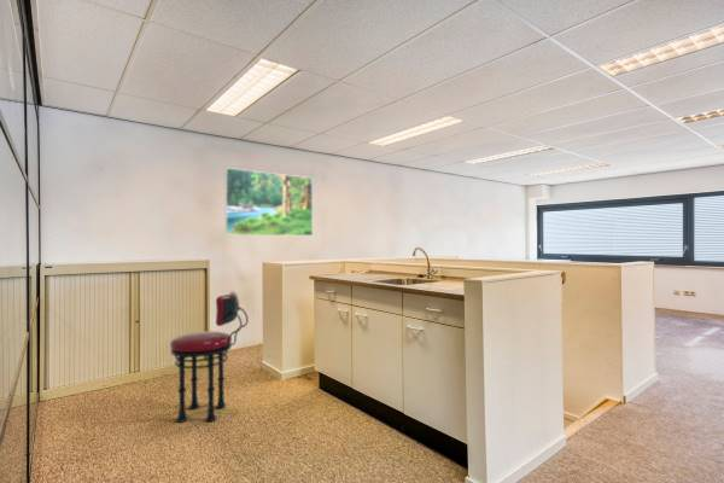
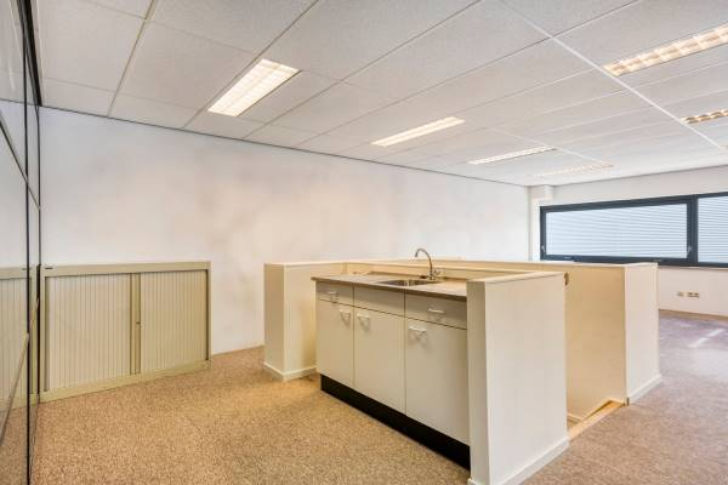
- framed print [224,167,314,237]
- stool [169,290,250,424]
